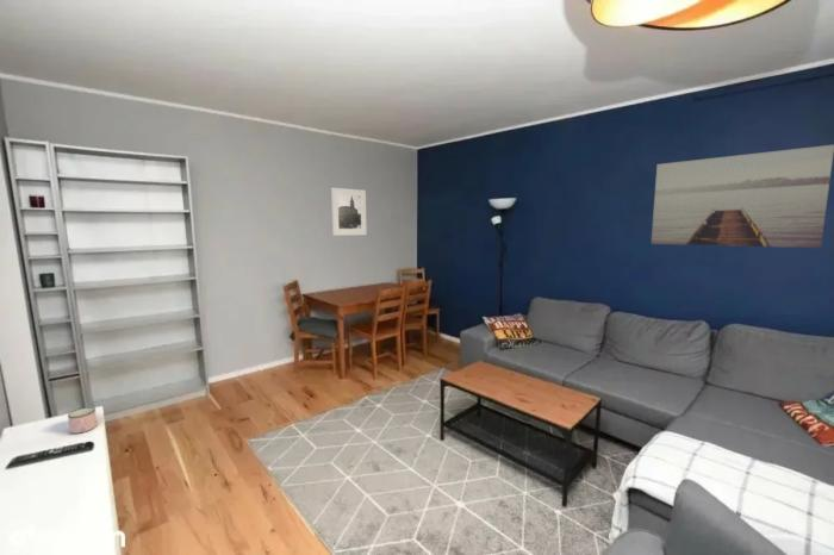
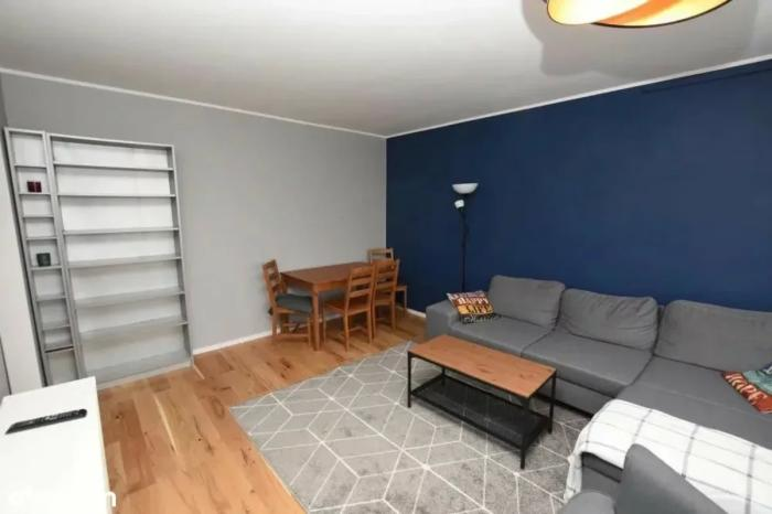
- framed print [330,187,368,237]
- wall art [651,144,834,249]
- mug [67,406,98,435]
